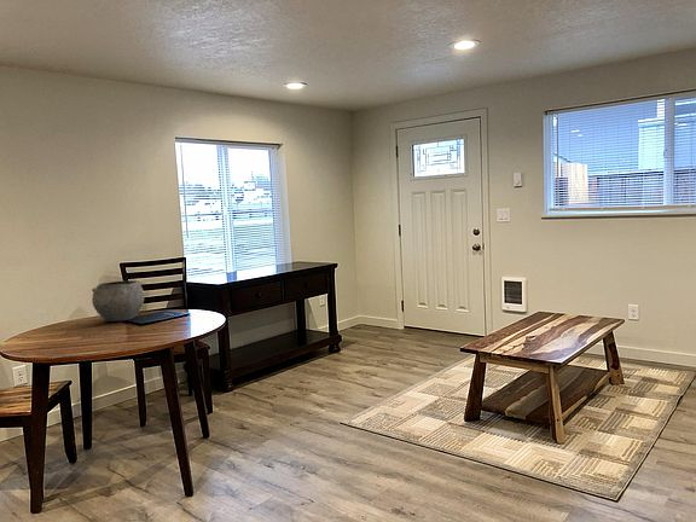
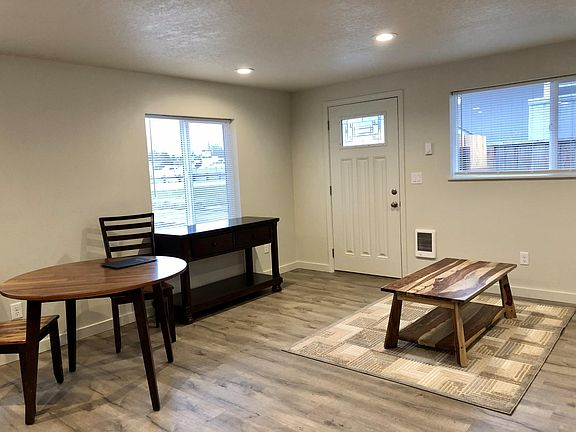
- bowl [91,280,145,323]
